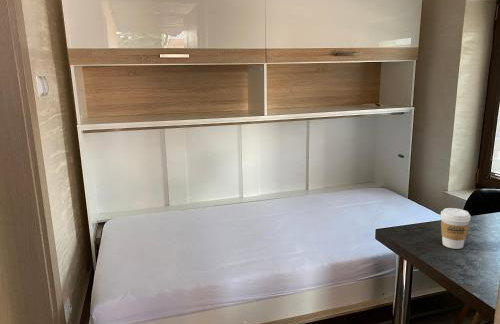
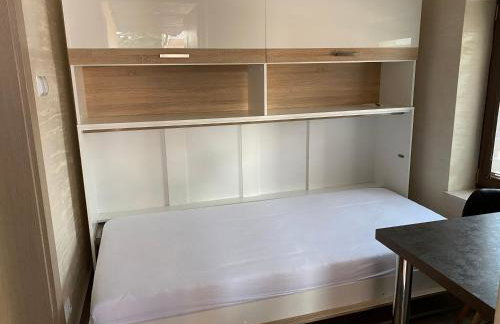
- coffee cup [439,207,472,250]
